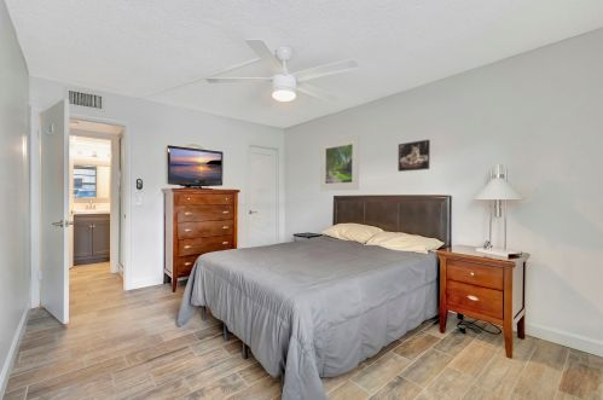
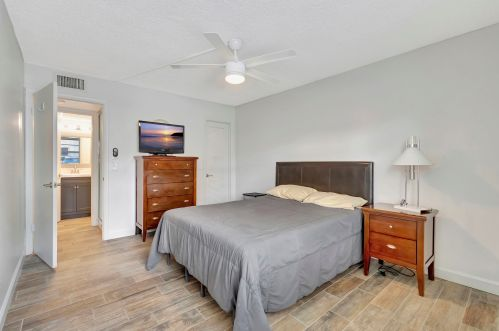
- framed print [396,139,431,173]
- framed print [319,134,360,192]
